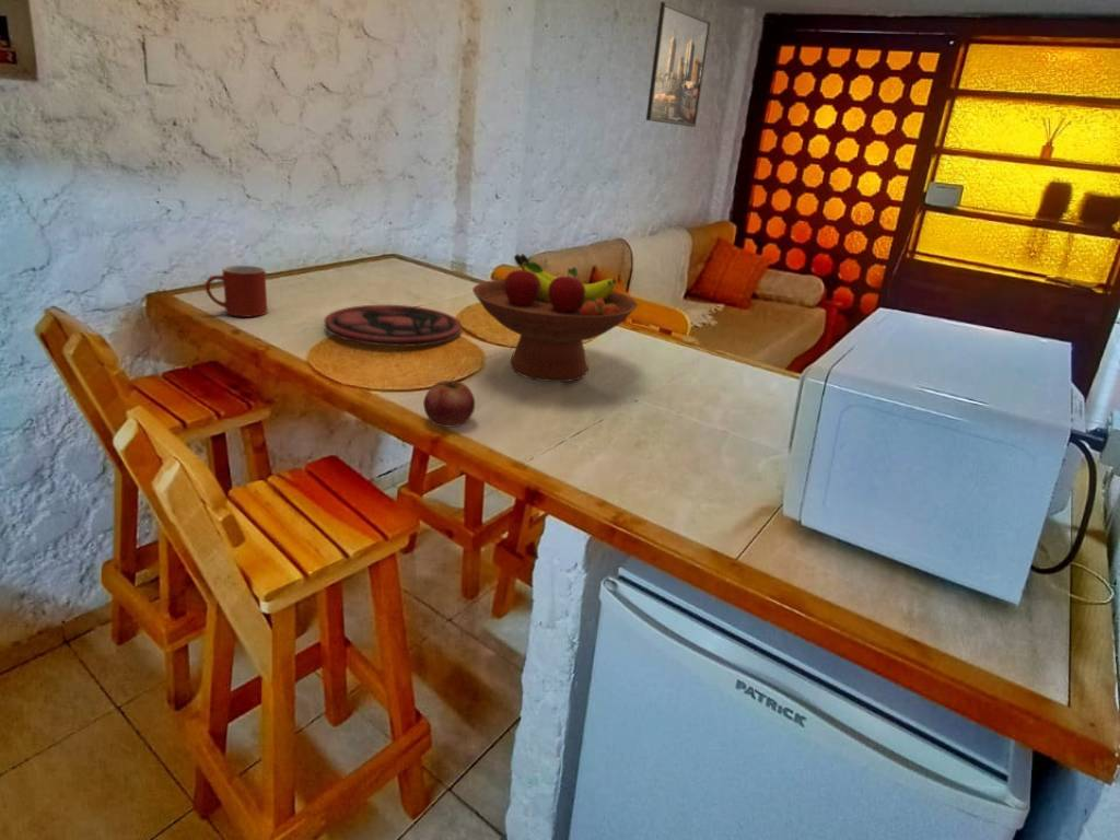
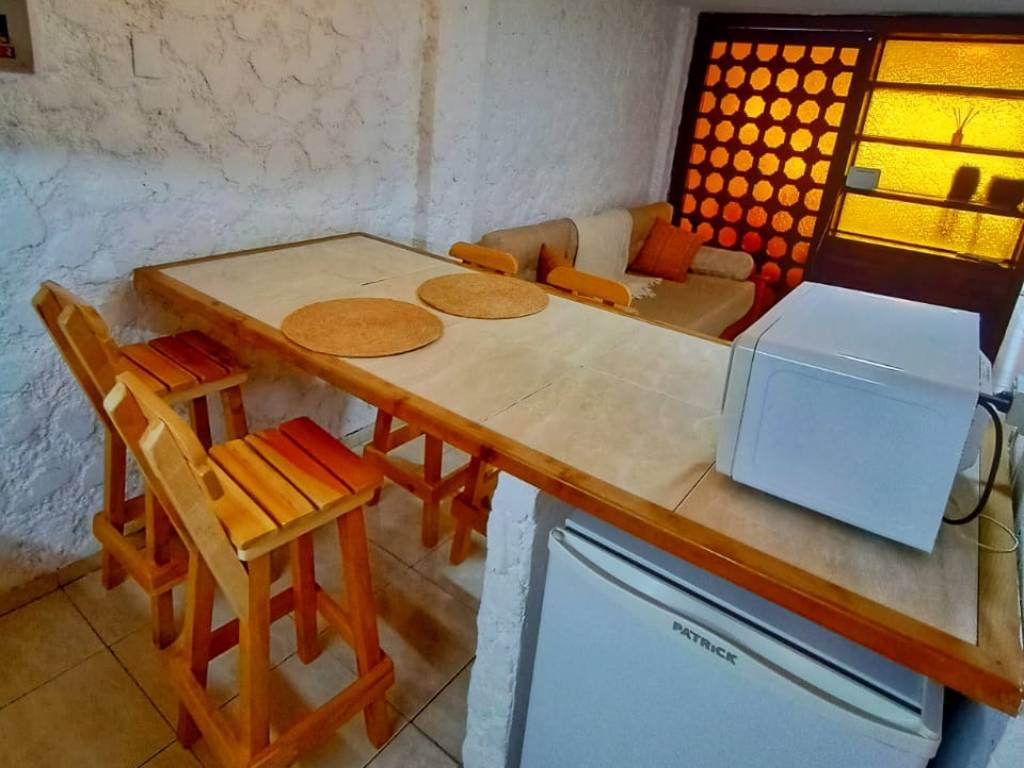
- fruit bowl [471,253,639,383]
- apple [422,376,476,428]
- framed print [645,1,712,128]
- plate [324,304,463,348]
- mug [205,265,269,318]
